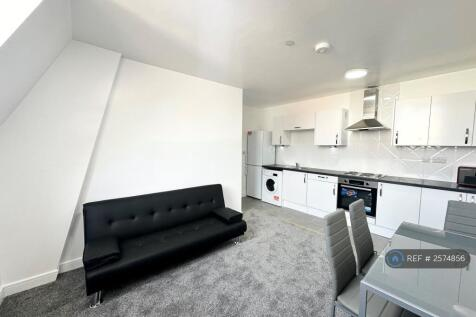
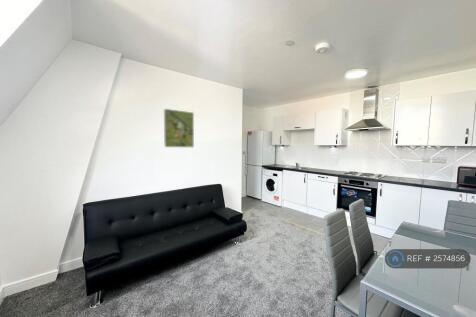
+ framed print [163,108,195,148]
